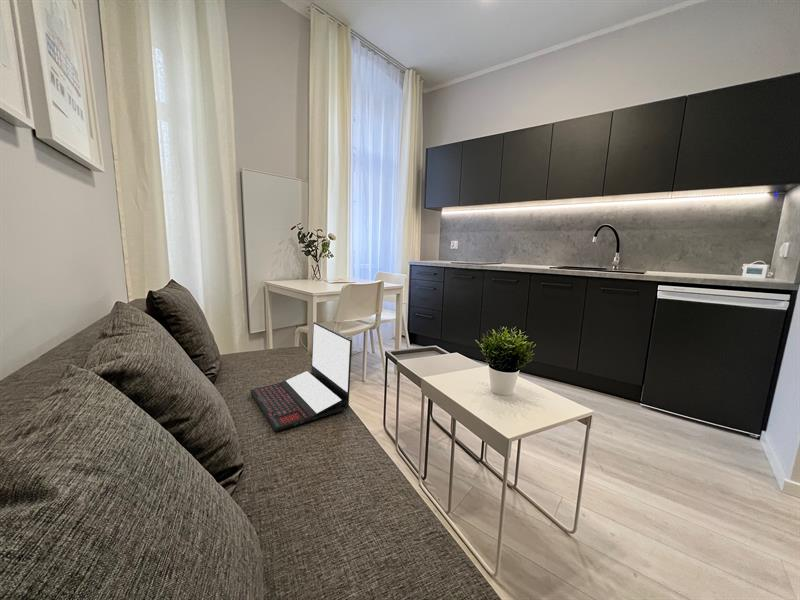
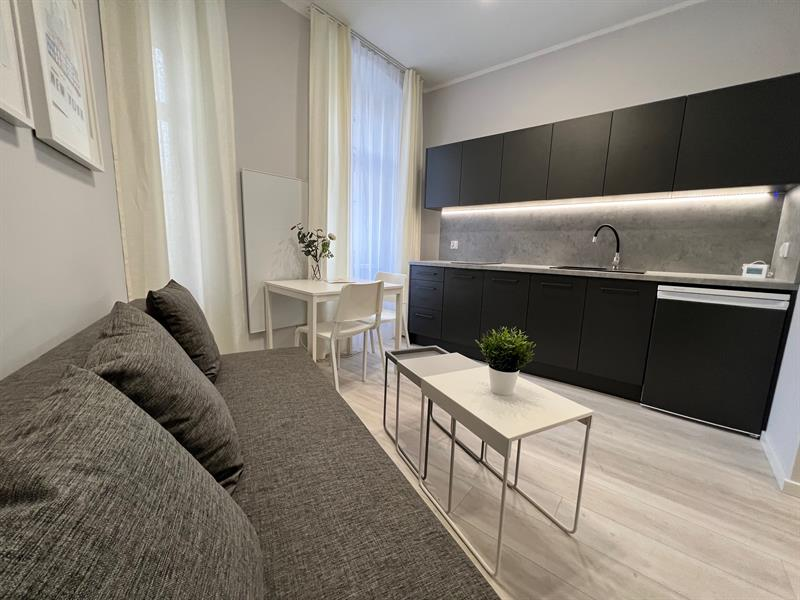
- laptop [250,321,353,432]
